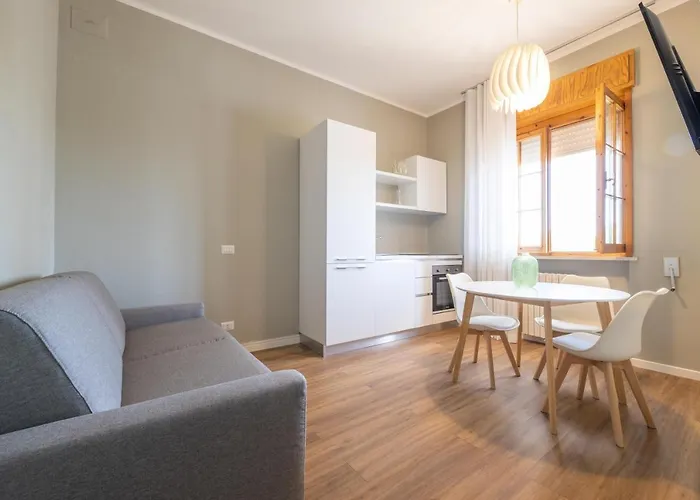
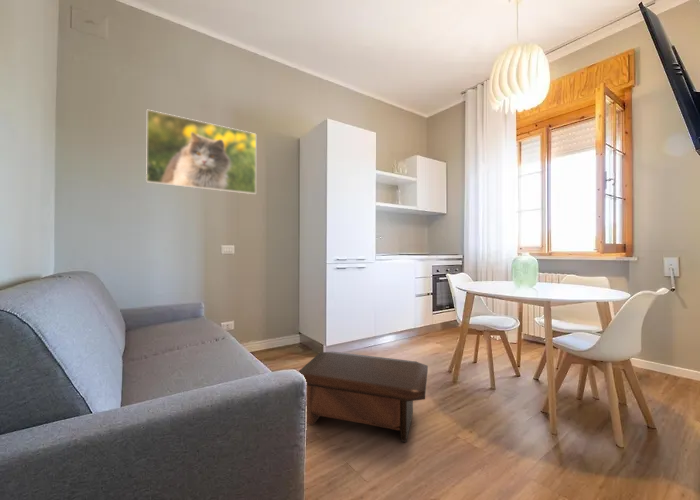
+ ottoman [298,351,429,443]
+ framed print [145,109,257,195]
